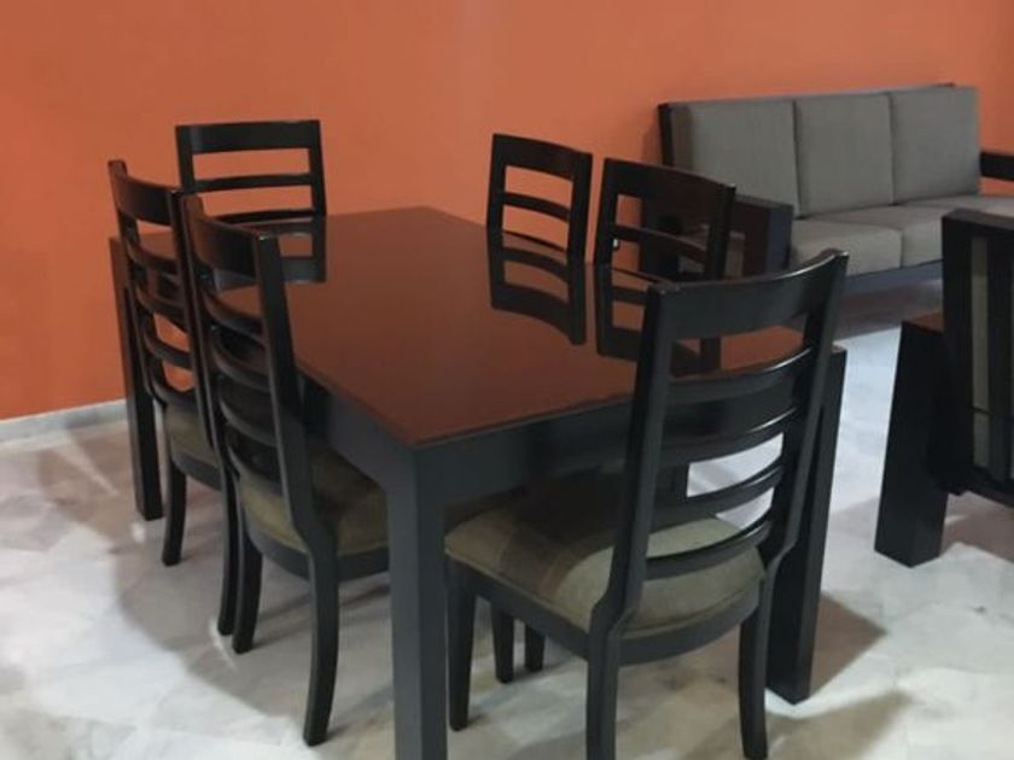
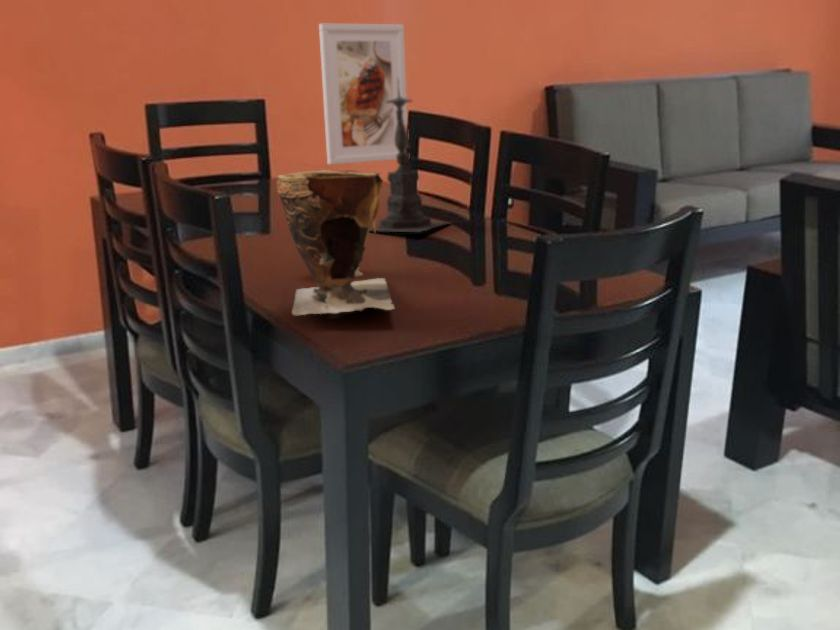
+ clay pot [276,169,396,316]
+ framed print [318,23,408,166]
+ candle holder [369,79,453,234]
